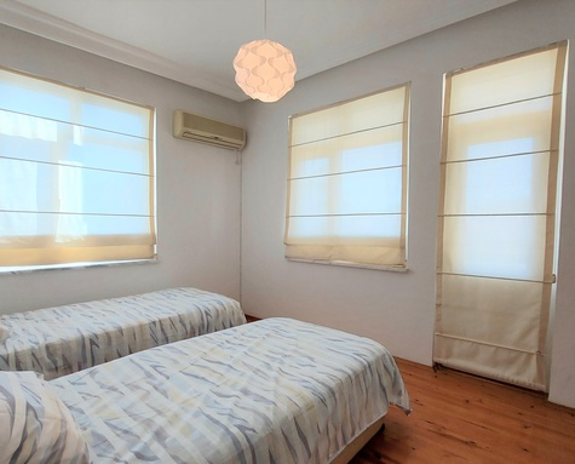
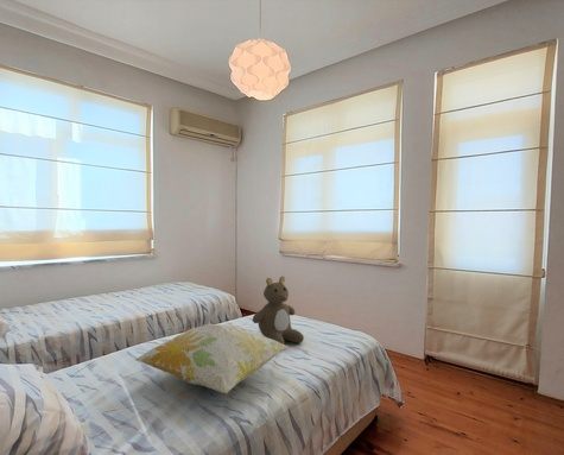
+ decorative pillow [134,323,290,394]
+ teddy bear [252,276,305,345]
